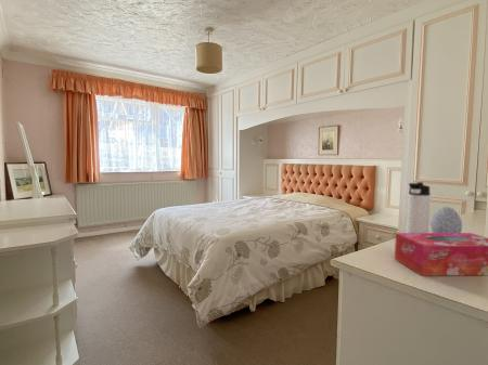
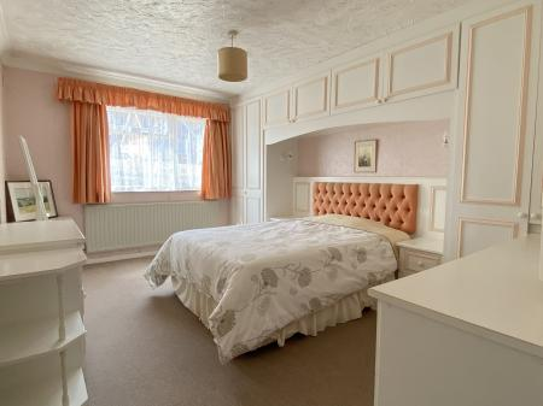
- tissue box [394,232,488,276]
- thermos bottle [404,181,432,233]
- decorative egg [429,206,463,233]
